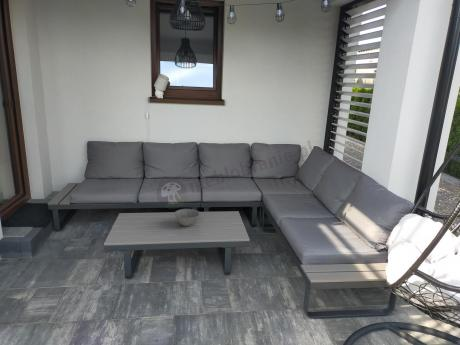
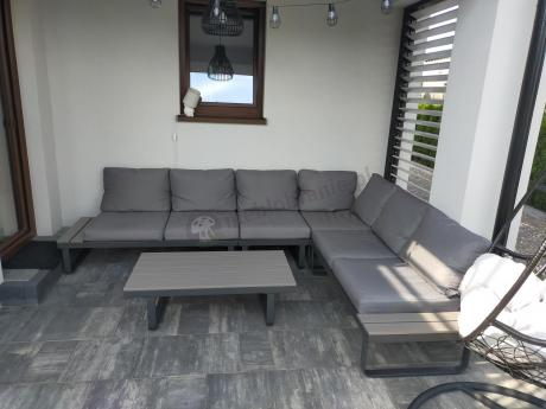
- bowl [174,208,201,227]
